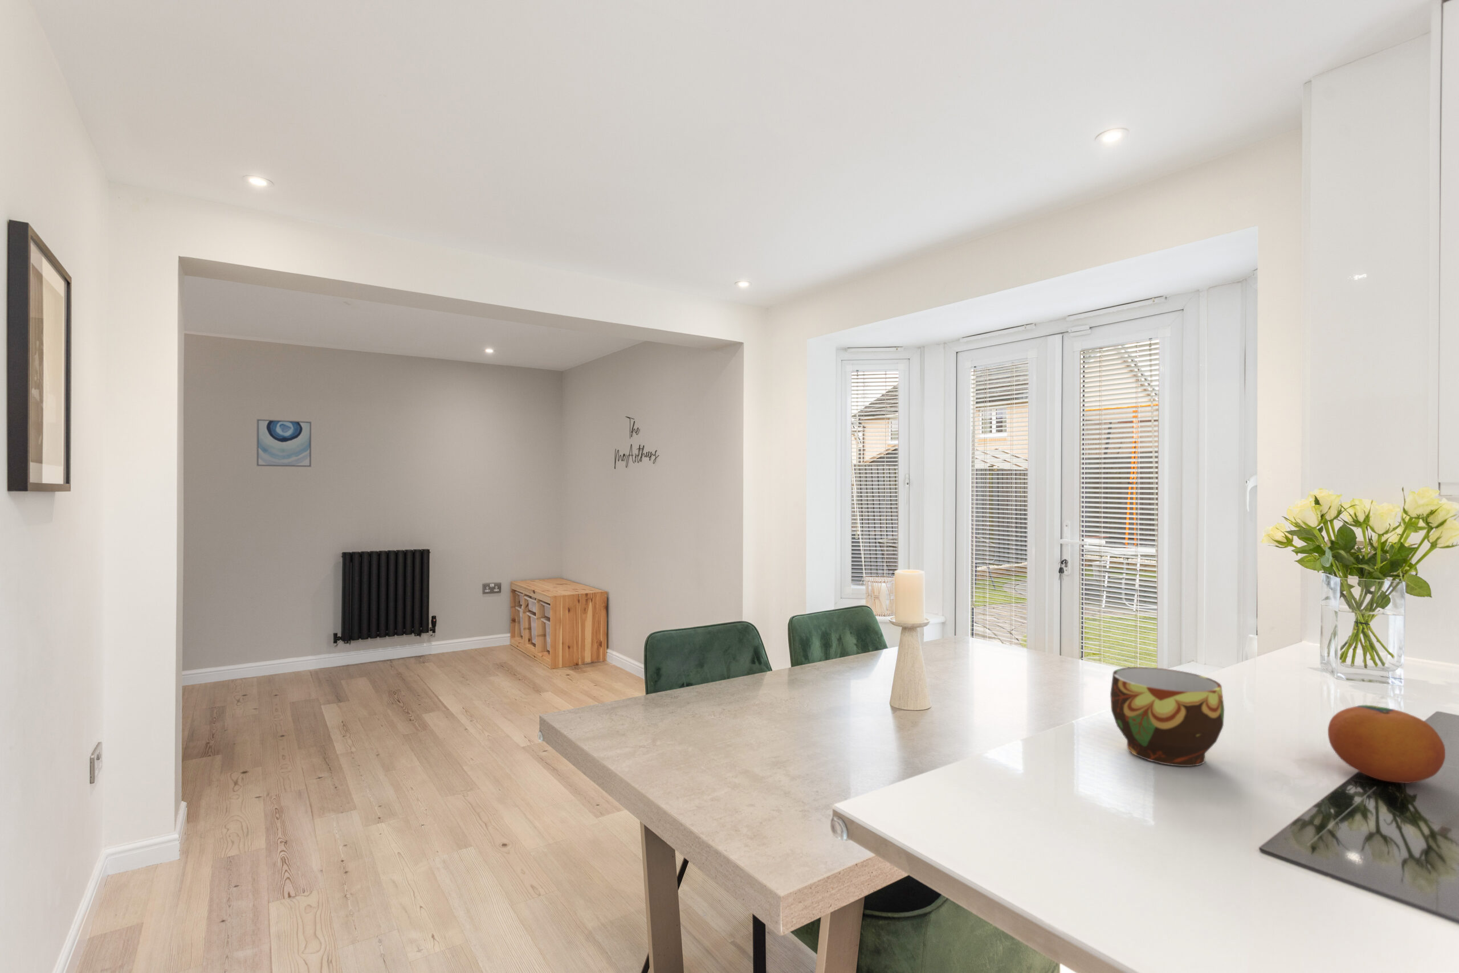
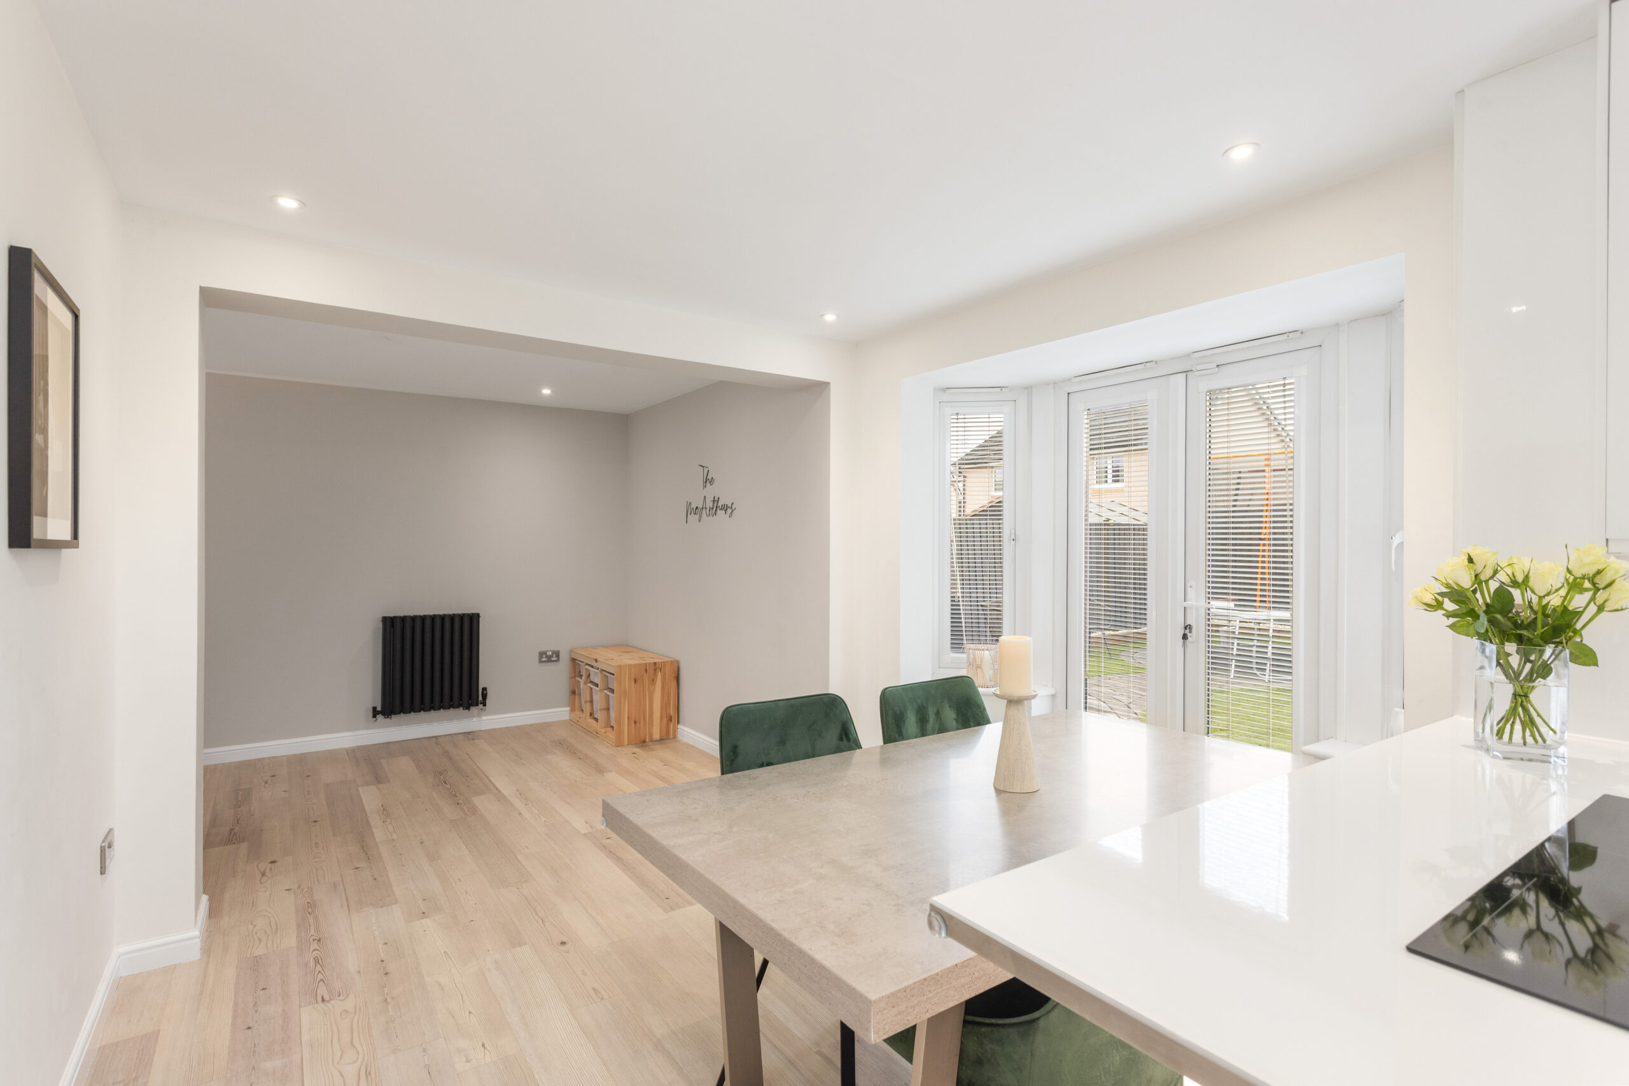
- fruit [1328,705,1446,784]
- wall art [256,418,312,468]
- cup [1109,667,1224,767]
